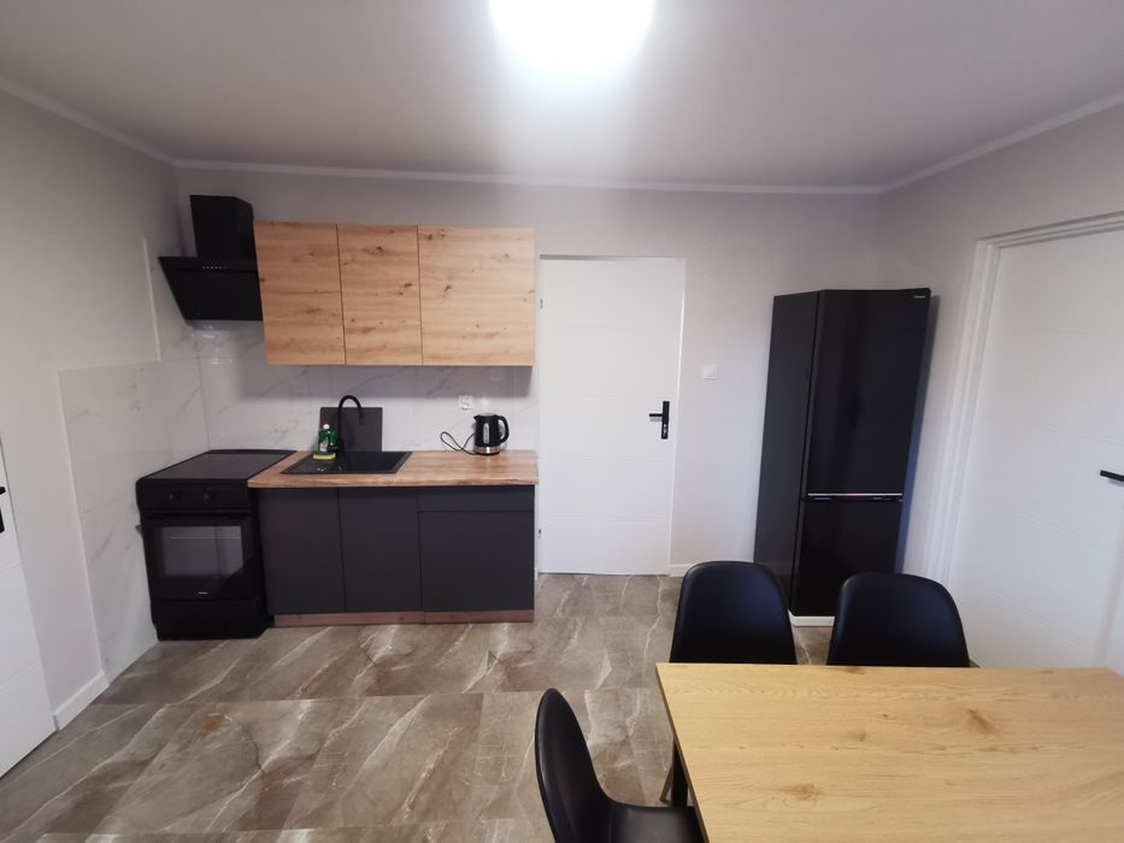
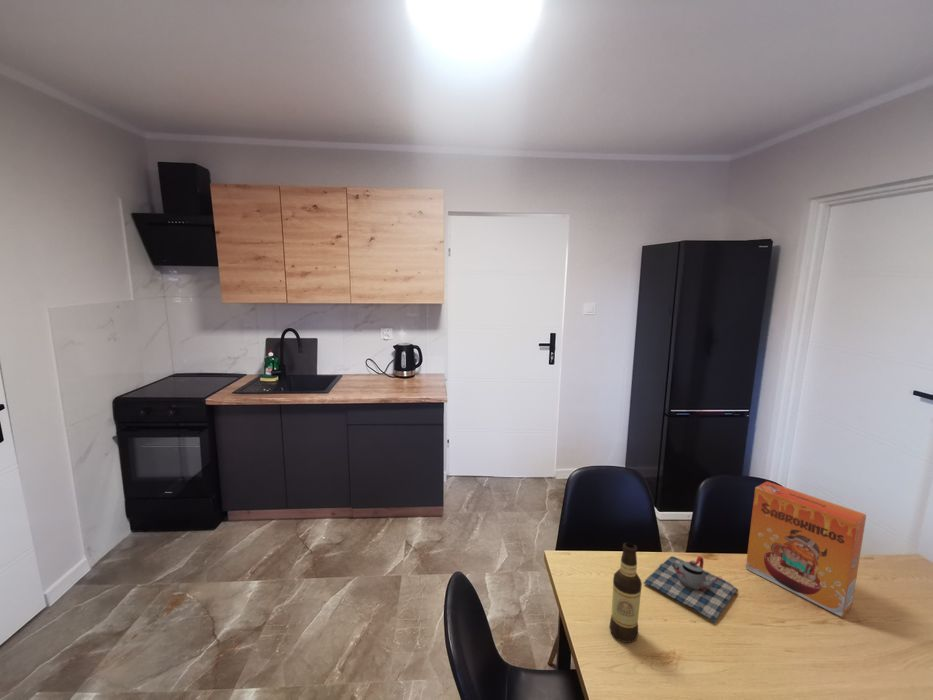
+ bottle [609,541,643,644]
+ cereal box [745,480,867,618]
+ teapot [643,555,739,623]
